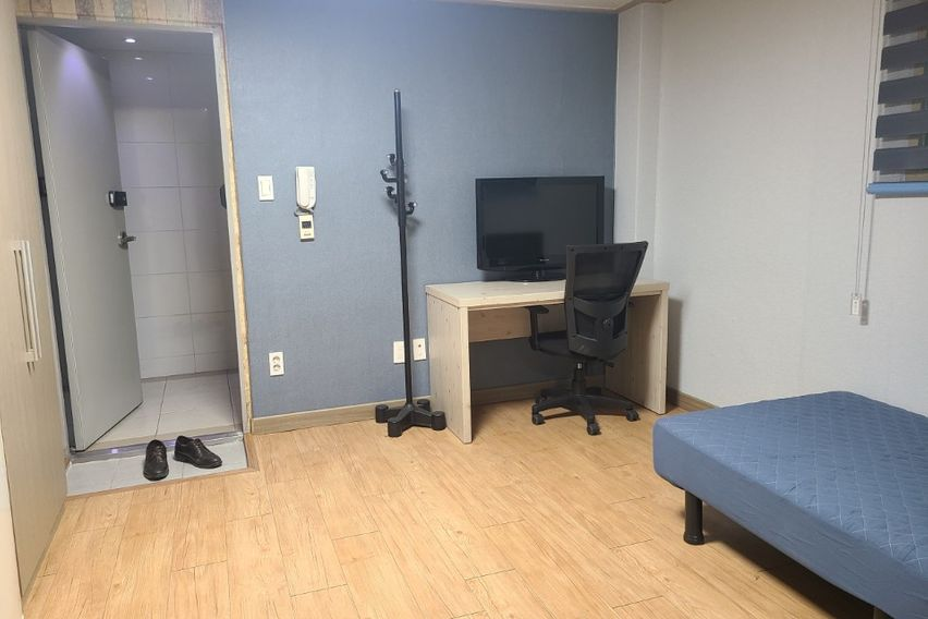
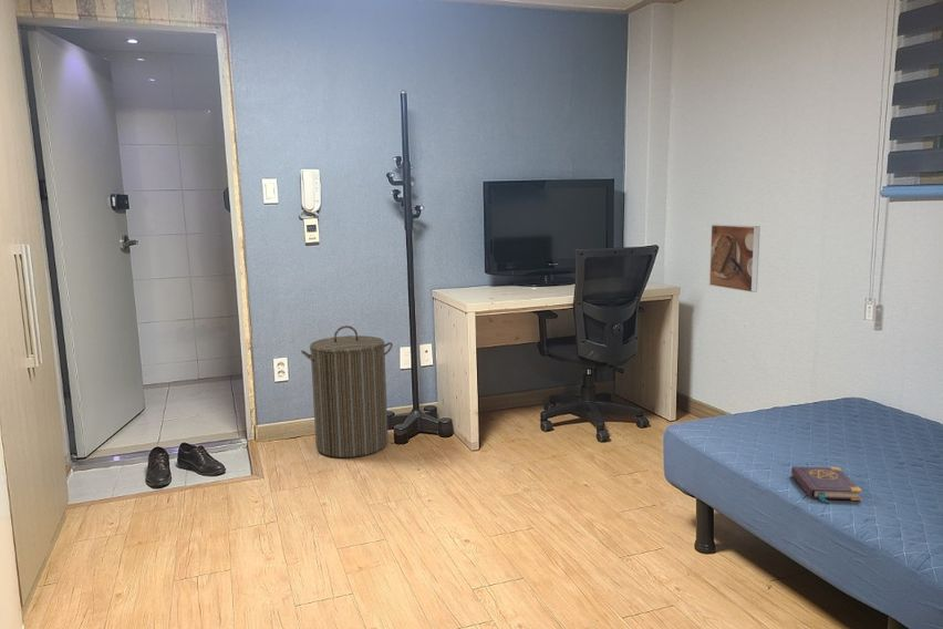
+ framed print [708,224,761,293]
+ book [790,465,863,503]
+ laundry hamper [300,324,394,458]
